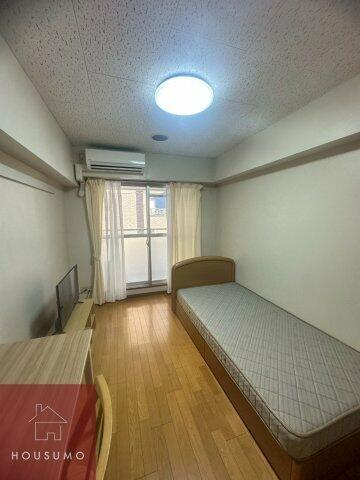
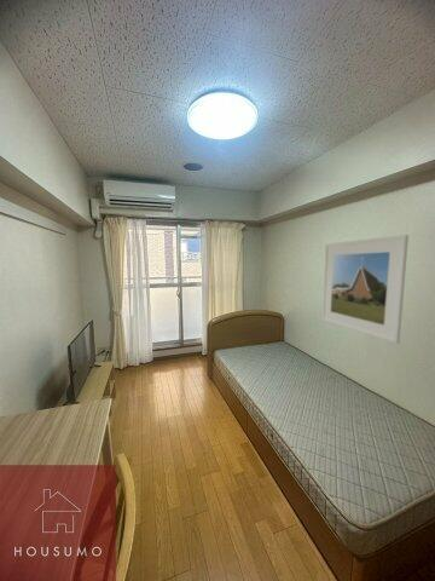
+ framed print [320,234,410,345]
